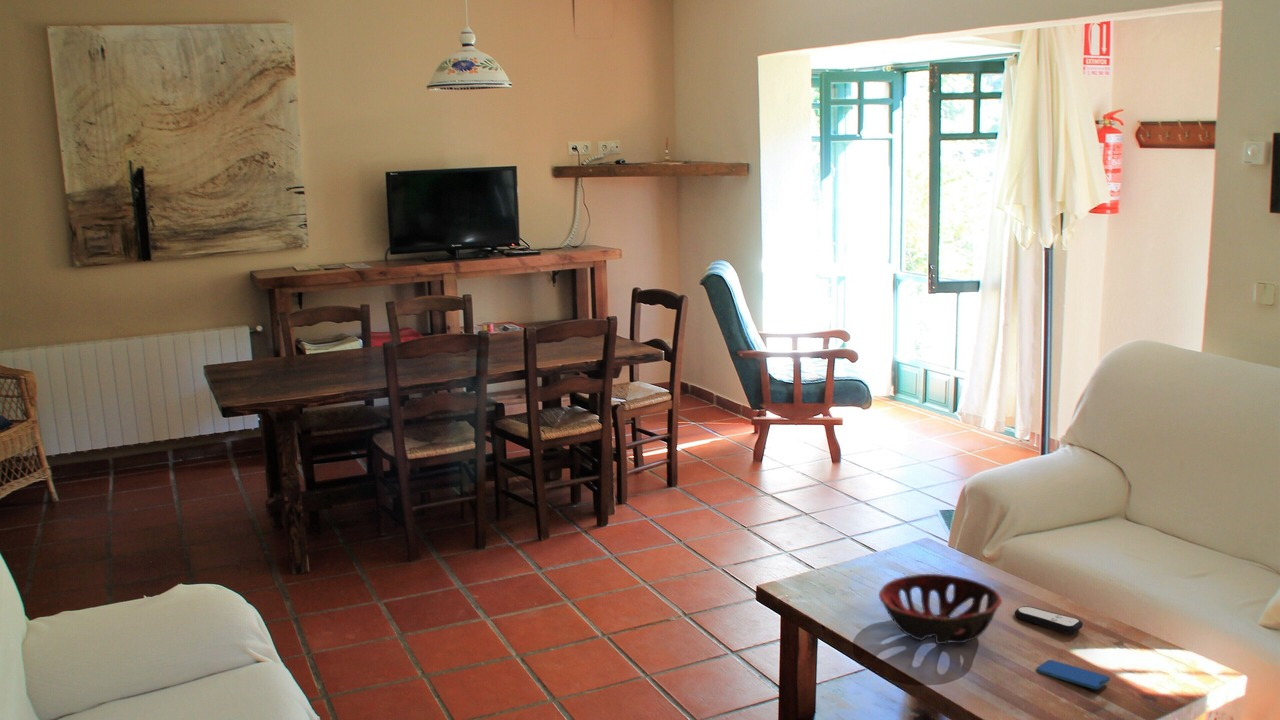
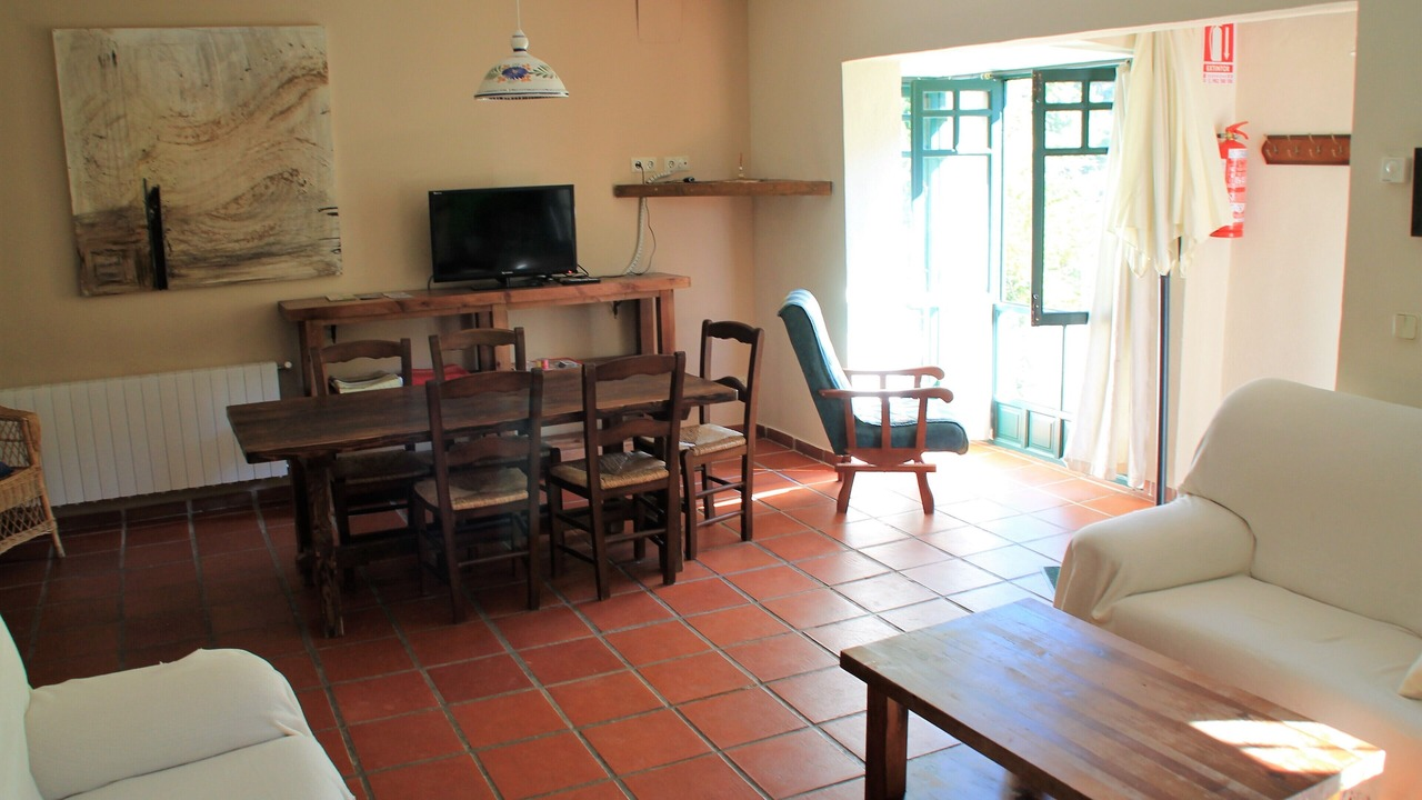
- smartphone [1035,659,1111,690]
- decorative bowl [878,573,1003,645]
- remote control [1014,605,1084,634]
